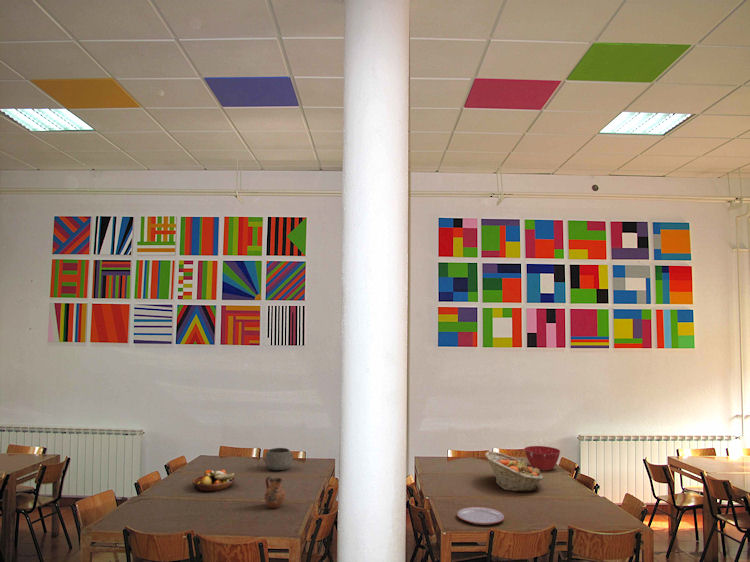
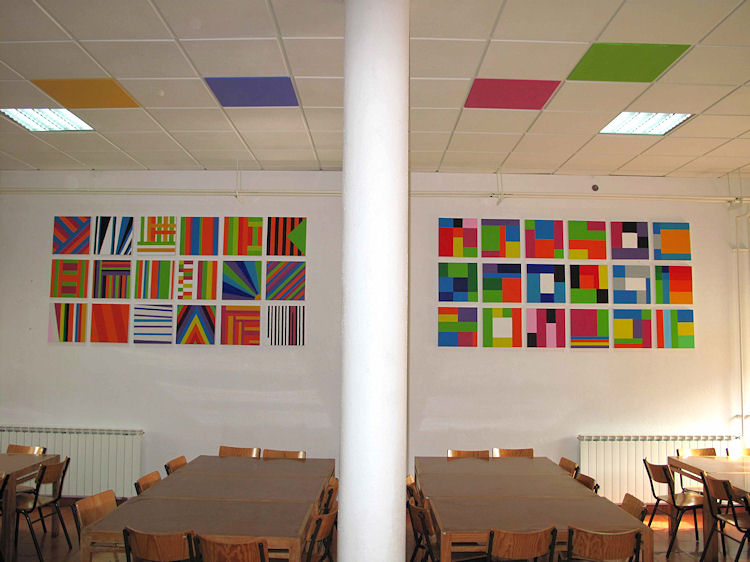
- pitcher [263,475,287,509]
- fruit basket [484,450,544,493]
- mixing bowl [523,445,561,472]
- plate [456,506,505,526]
- fruit bowl [192,469,236,493]
- bowl [263,447,294,471]
